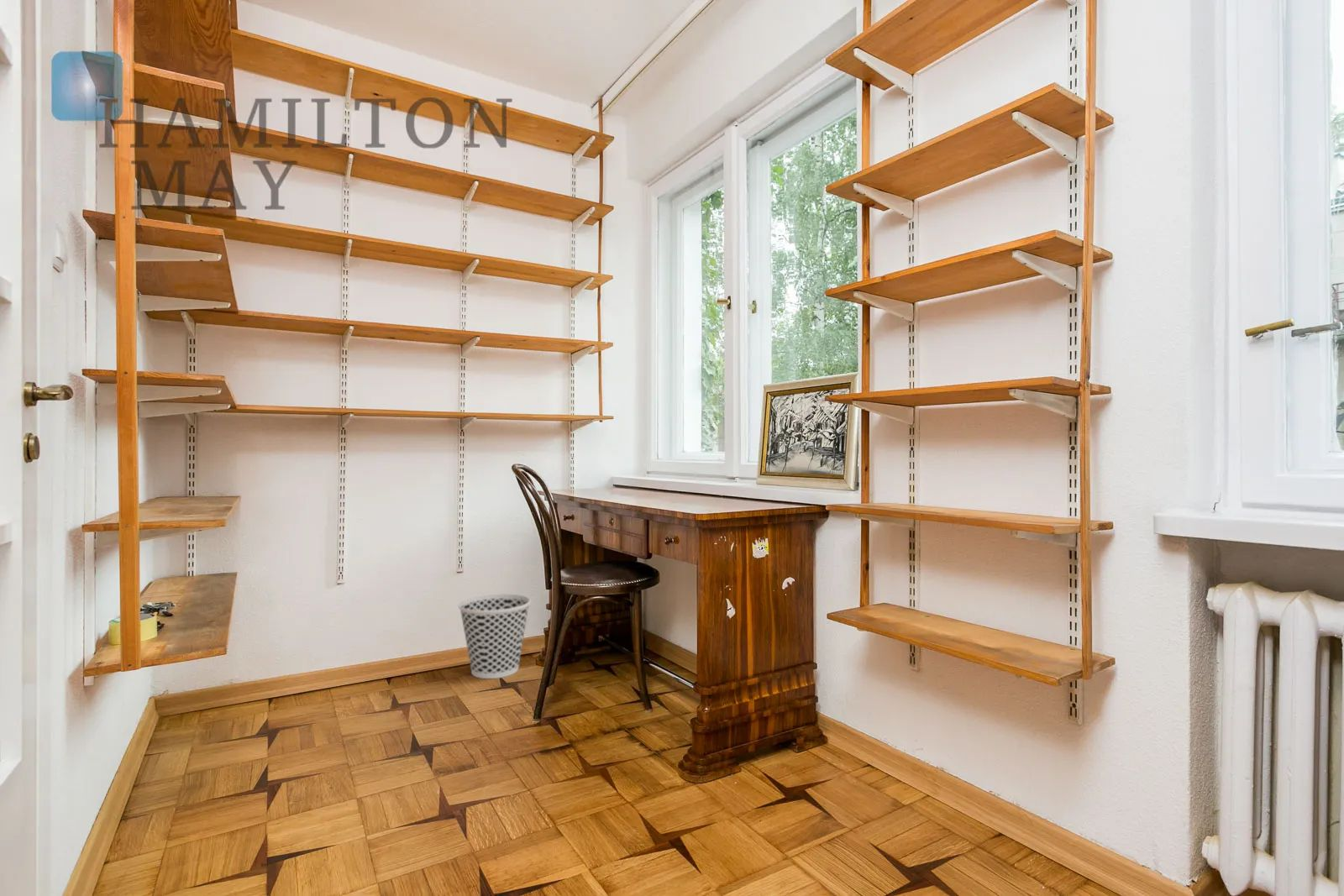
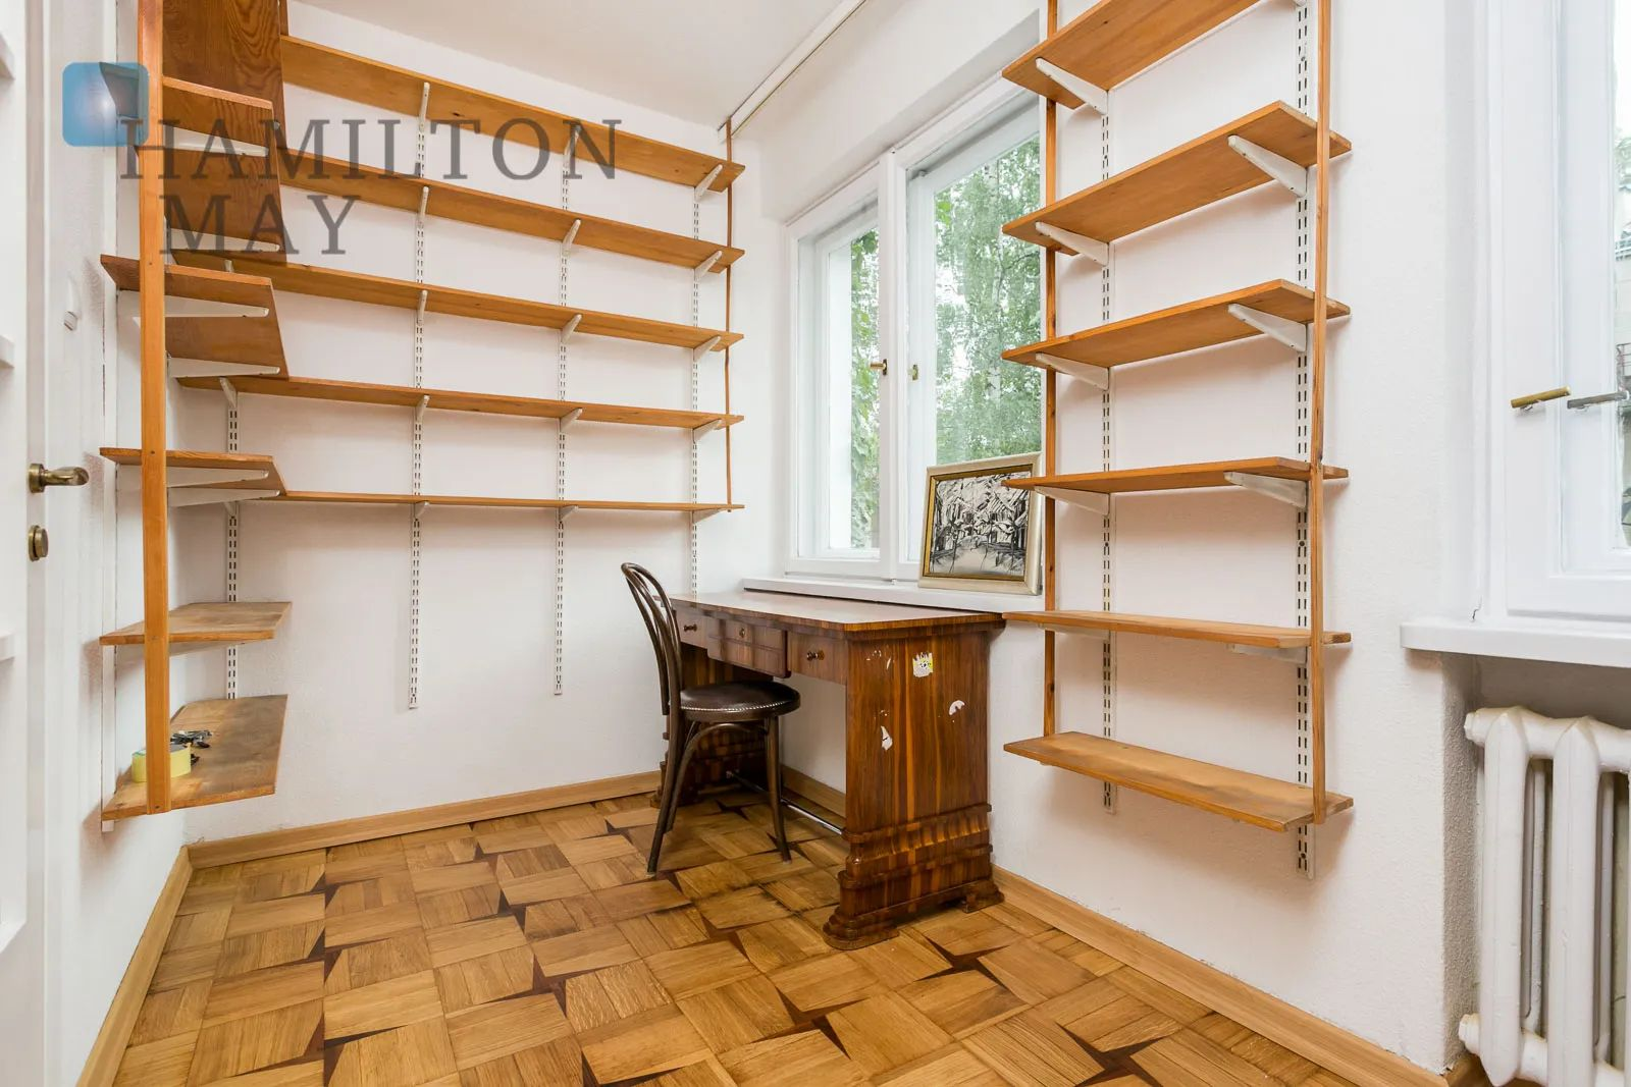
- wastebasket [458,594,532,679]
